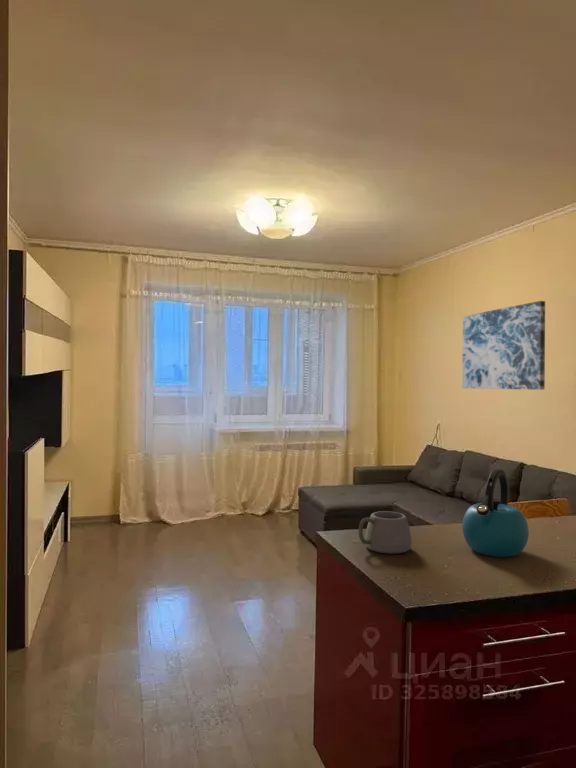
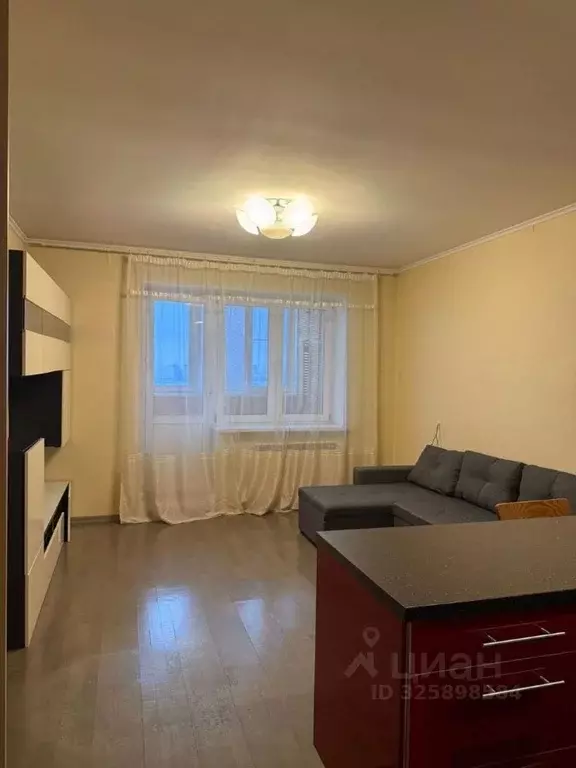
- wall art [461,300,546,391]
- mug [351,510,413,555]
- kettle [461,468,530,558]
